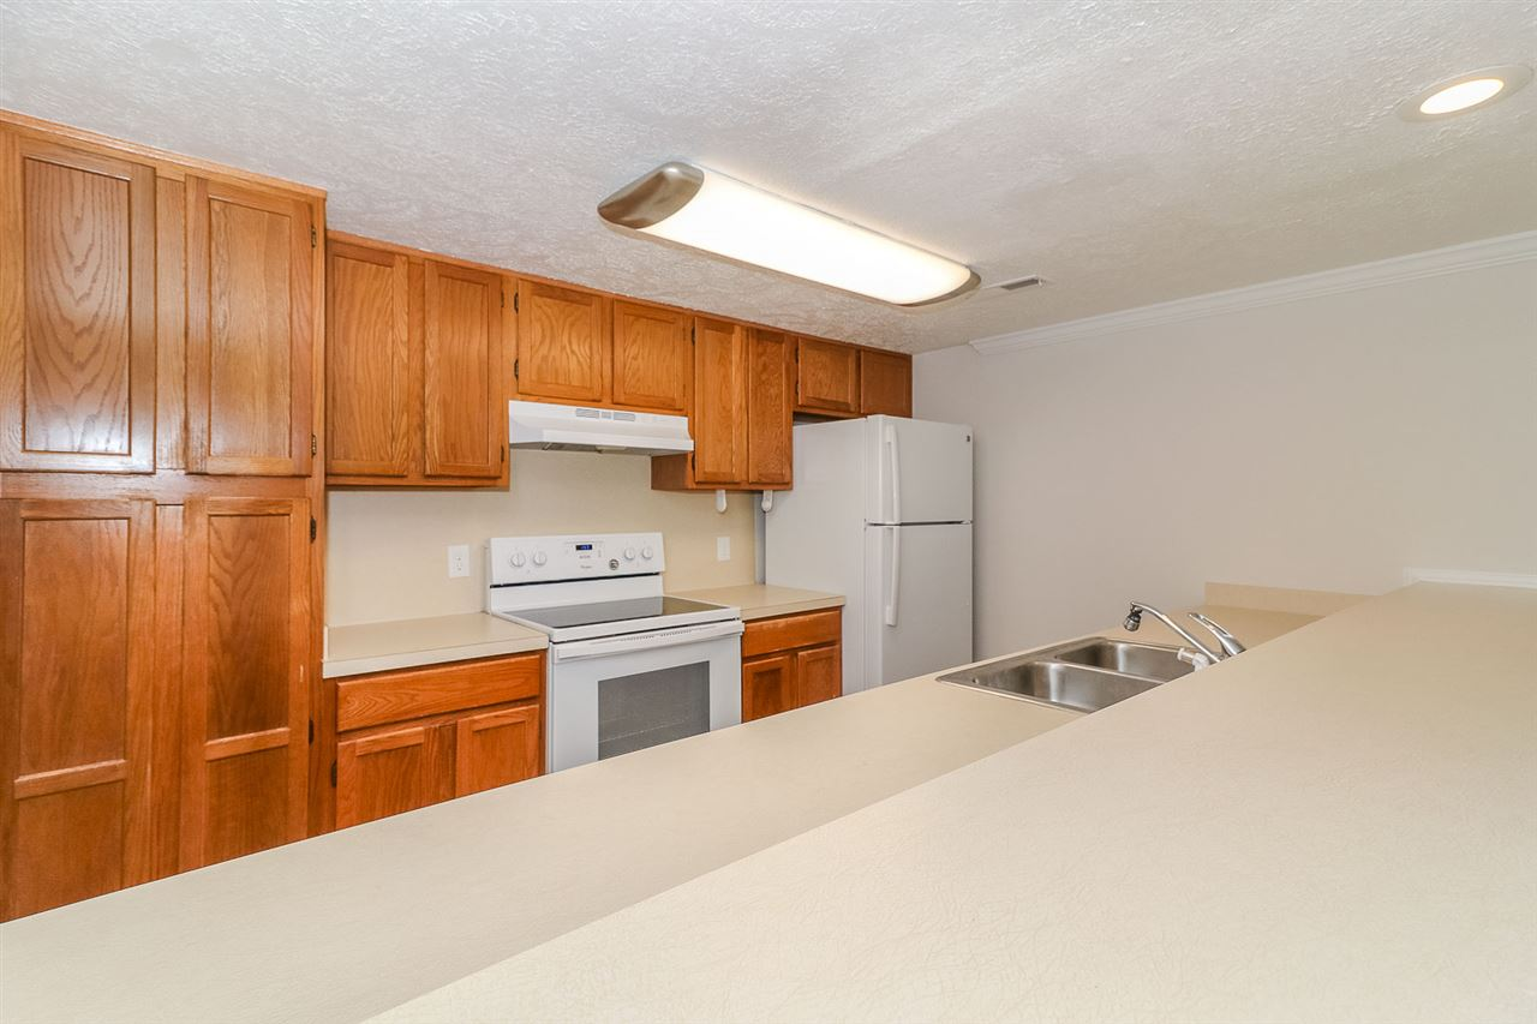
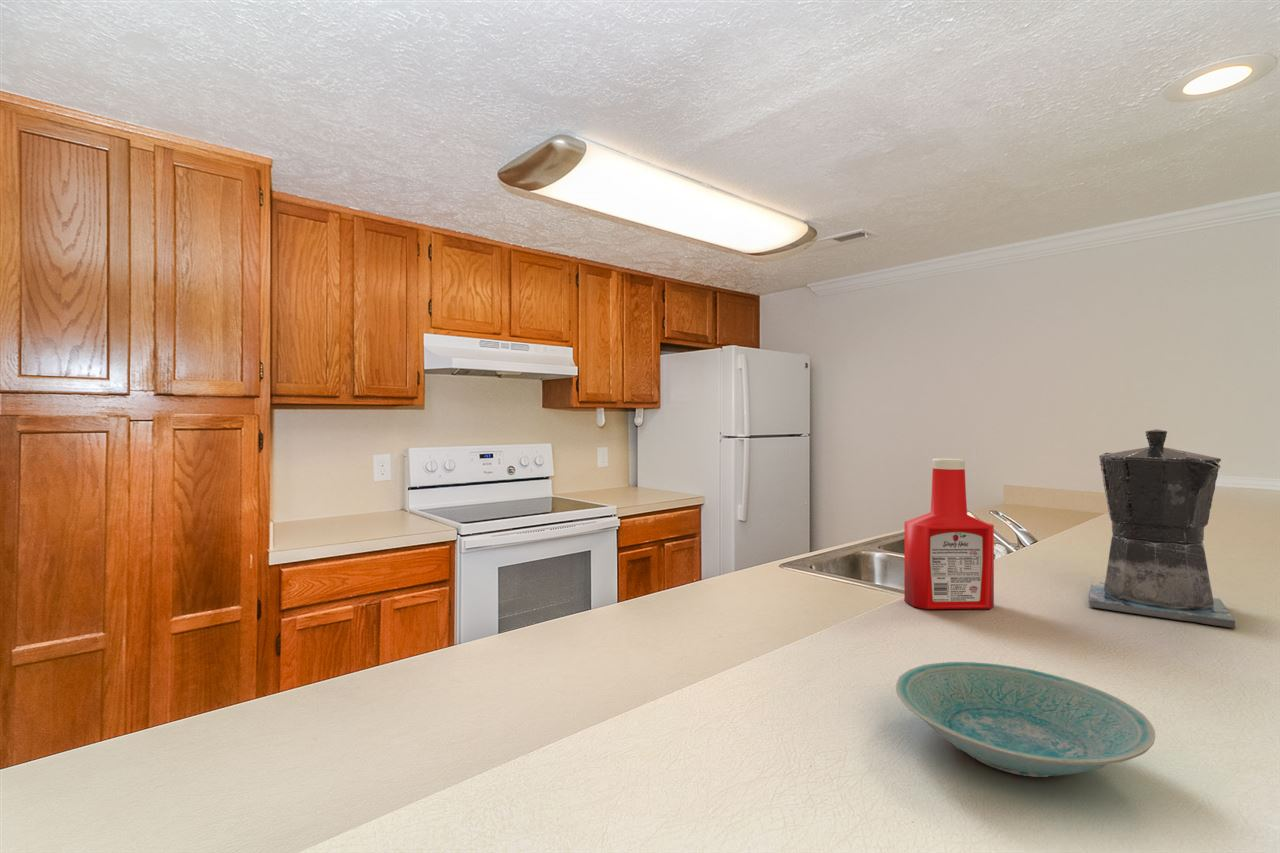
+ bowl [895,661,1156,778]
+ coffee maker [1088,428,1236,629]
+ soap bottle [903,458,995,610]
